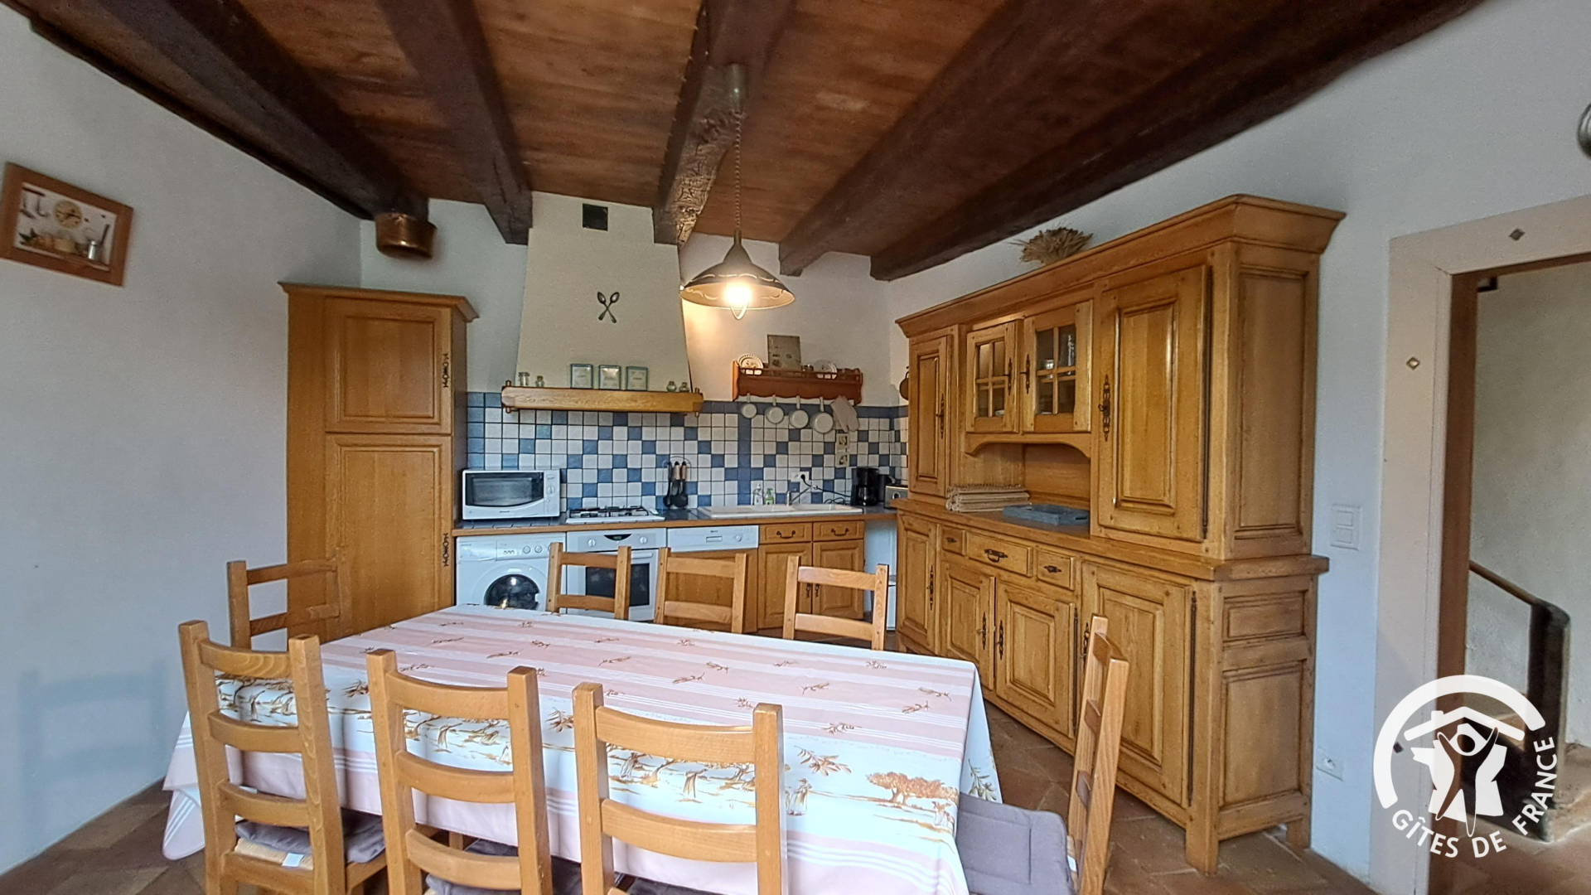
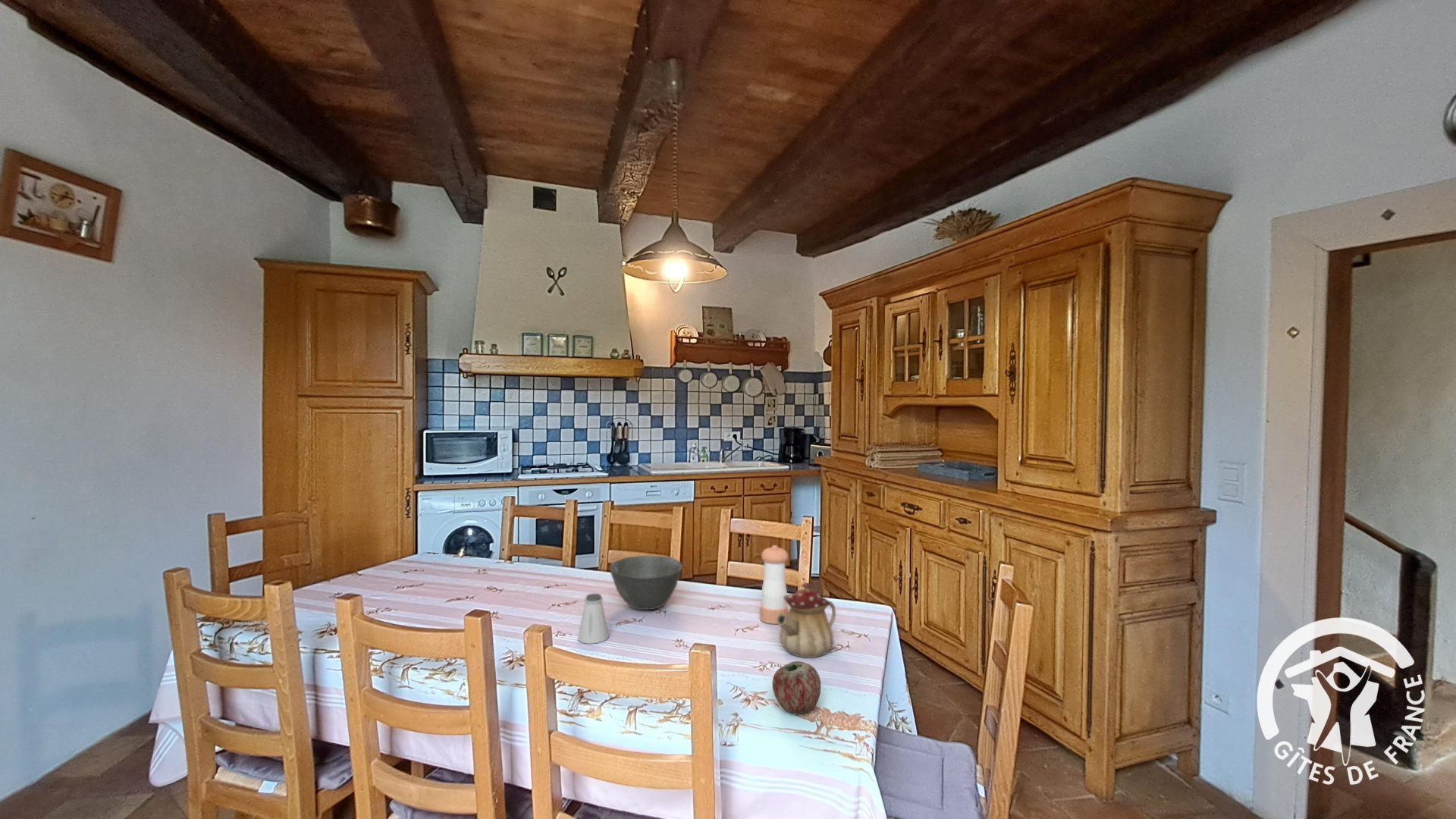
+ apple [772,661,821,714]
+ pepper shaker [759,544,789,625]
+ saltshaker [577,592,610,645]
+ teapot [777,582,836,659]
+ bowl [609,555,683,610]
